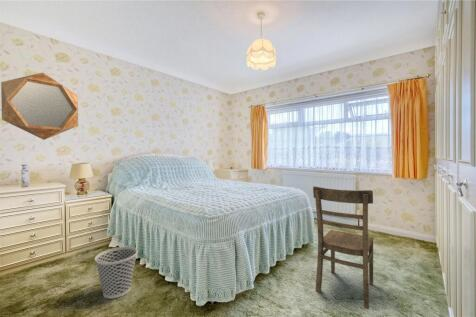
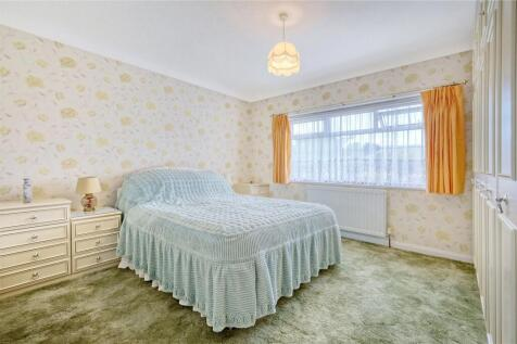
- chair [312,185,375,310]
- home mirror [0,72,79,141]
- wastebasket [94,246,138,300]
